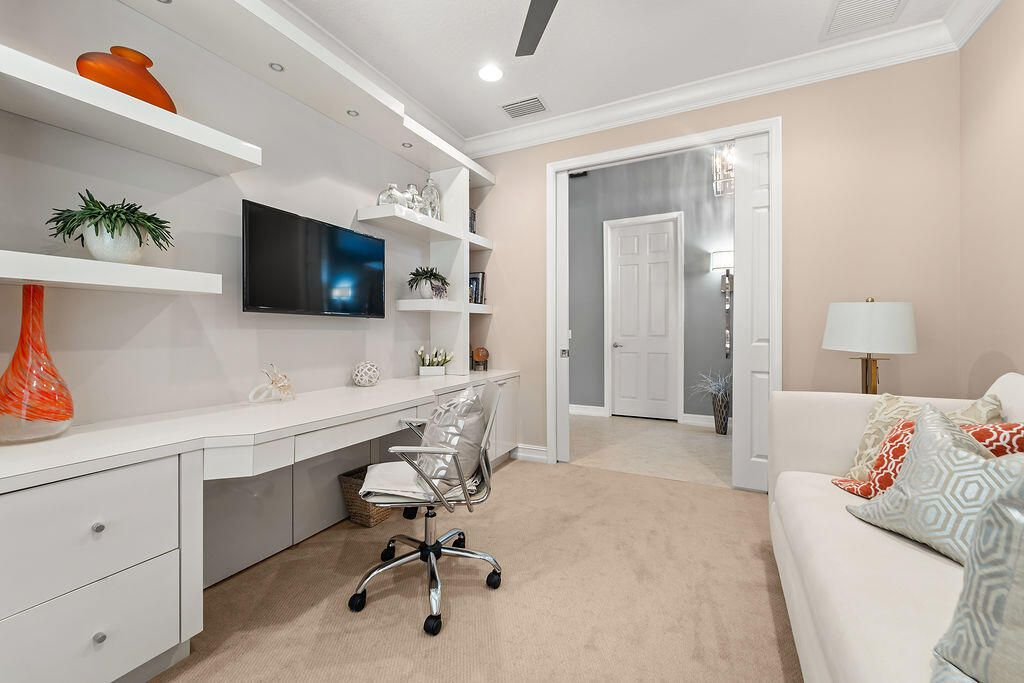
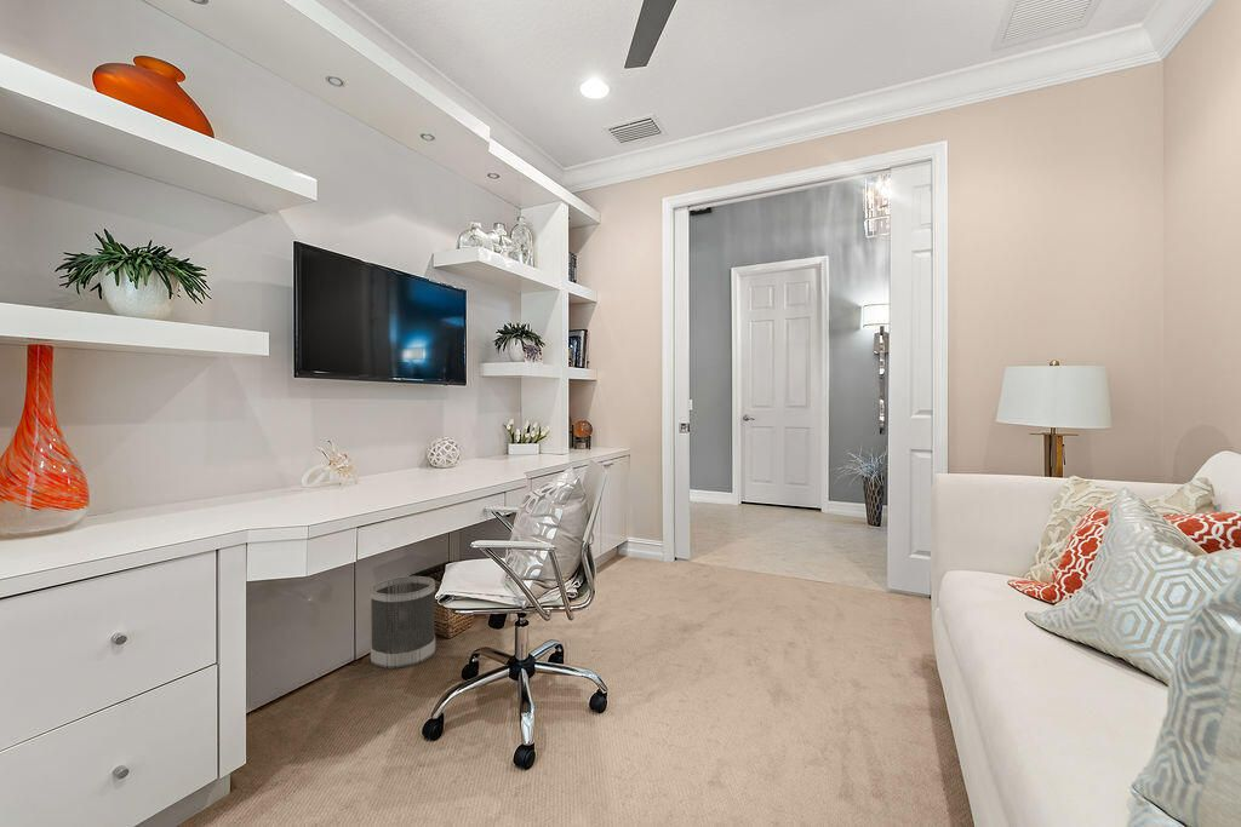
+ wastebasket [370,575,436,670]
